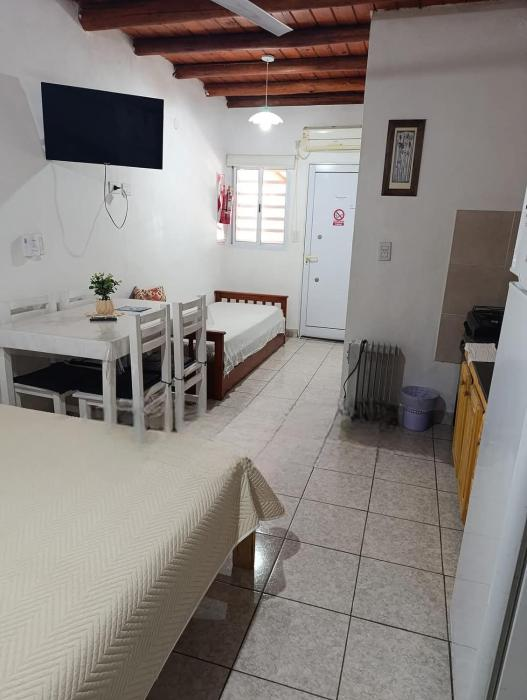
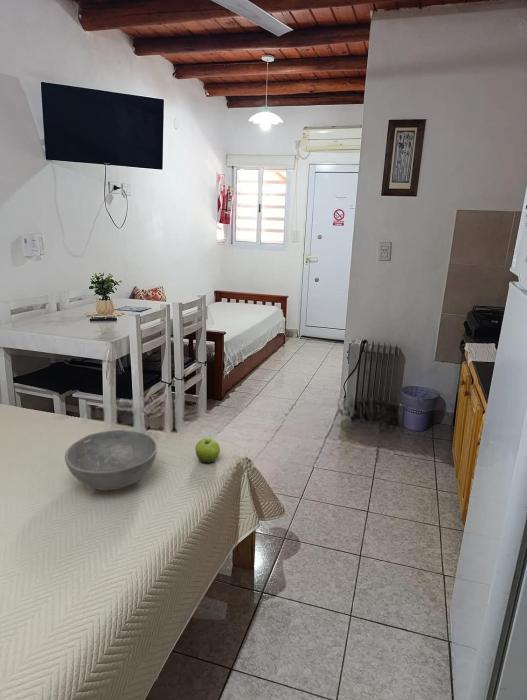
+ fruit [194,437,221,464]
+ bowl [64,429,158,491]
